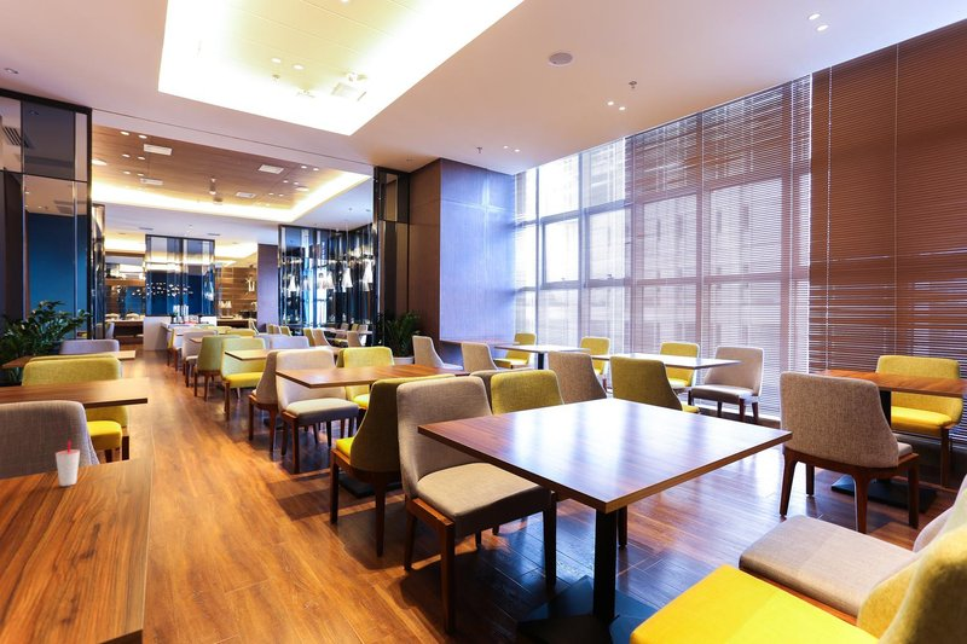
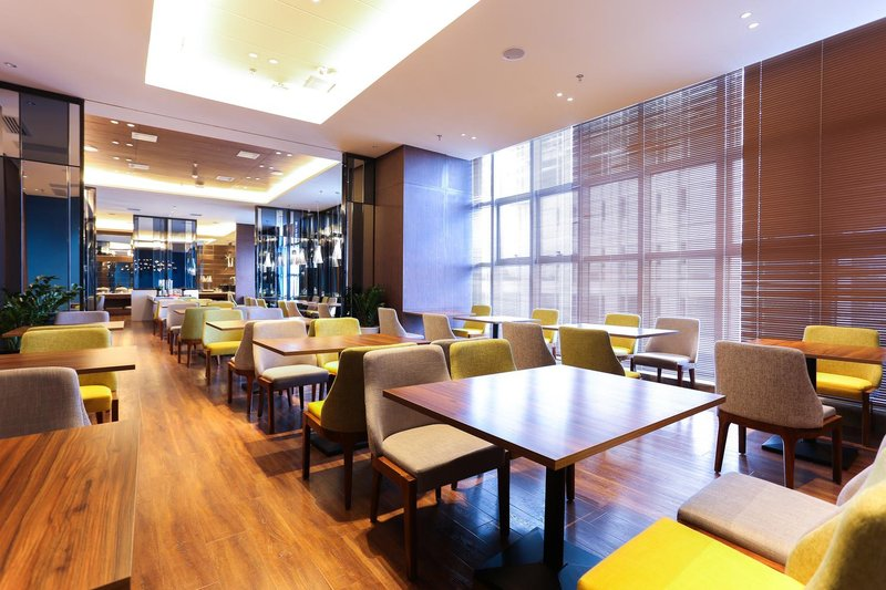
- cup [54,440,81,487]
